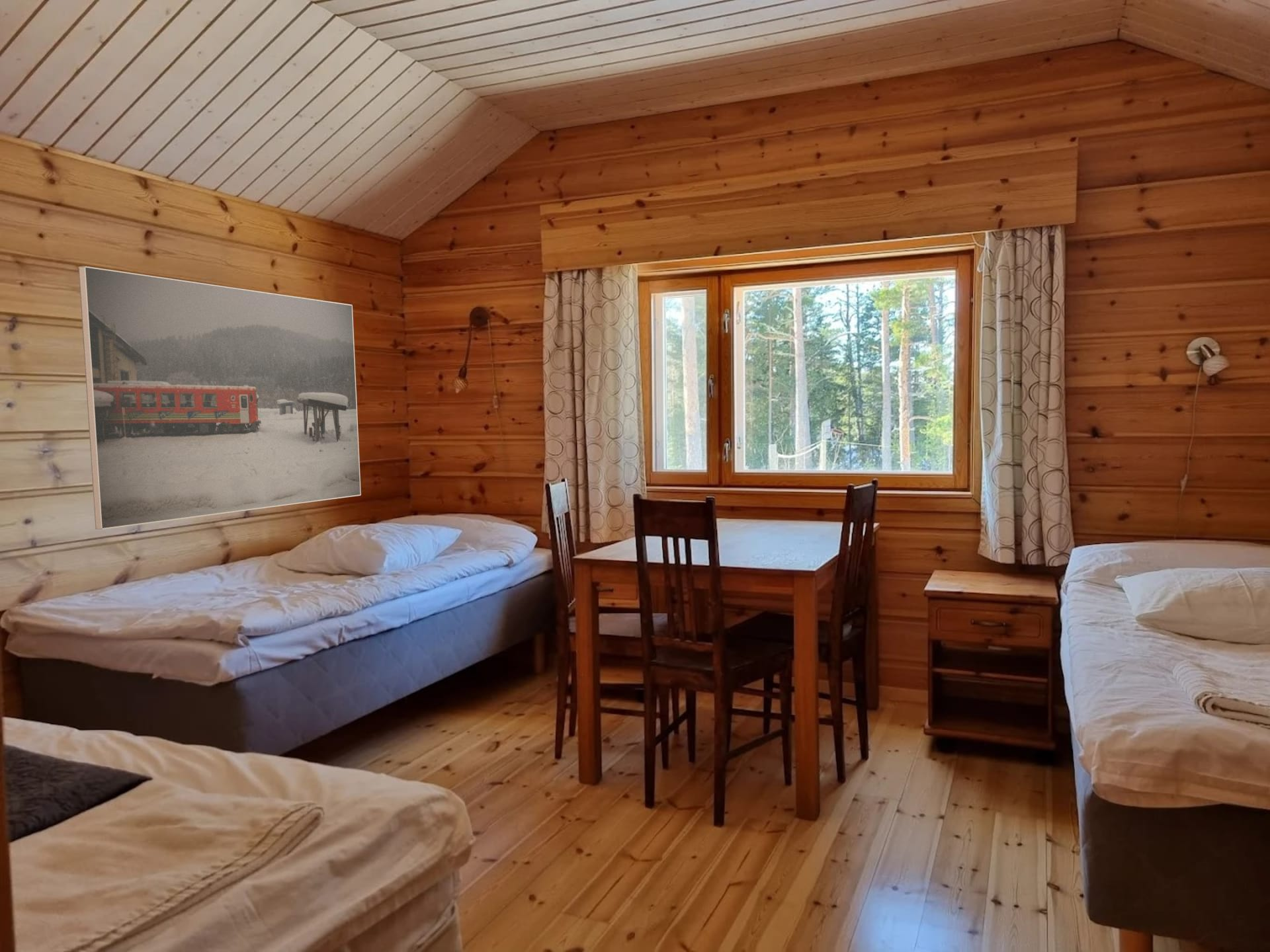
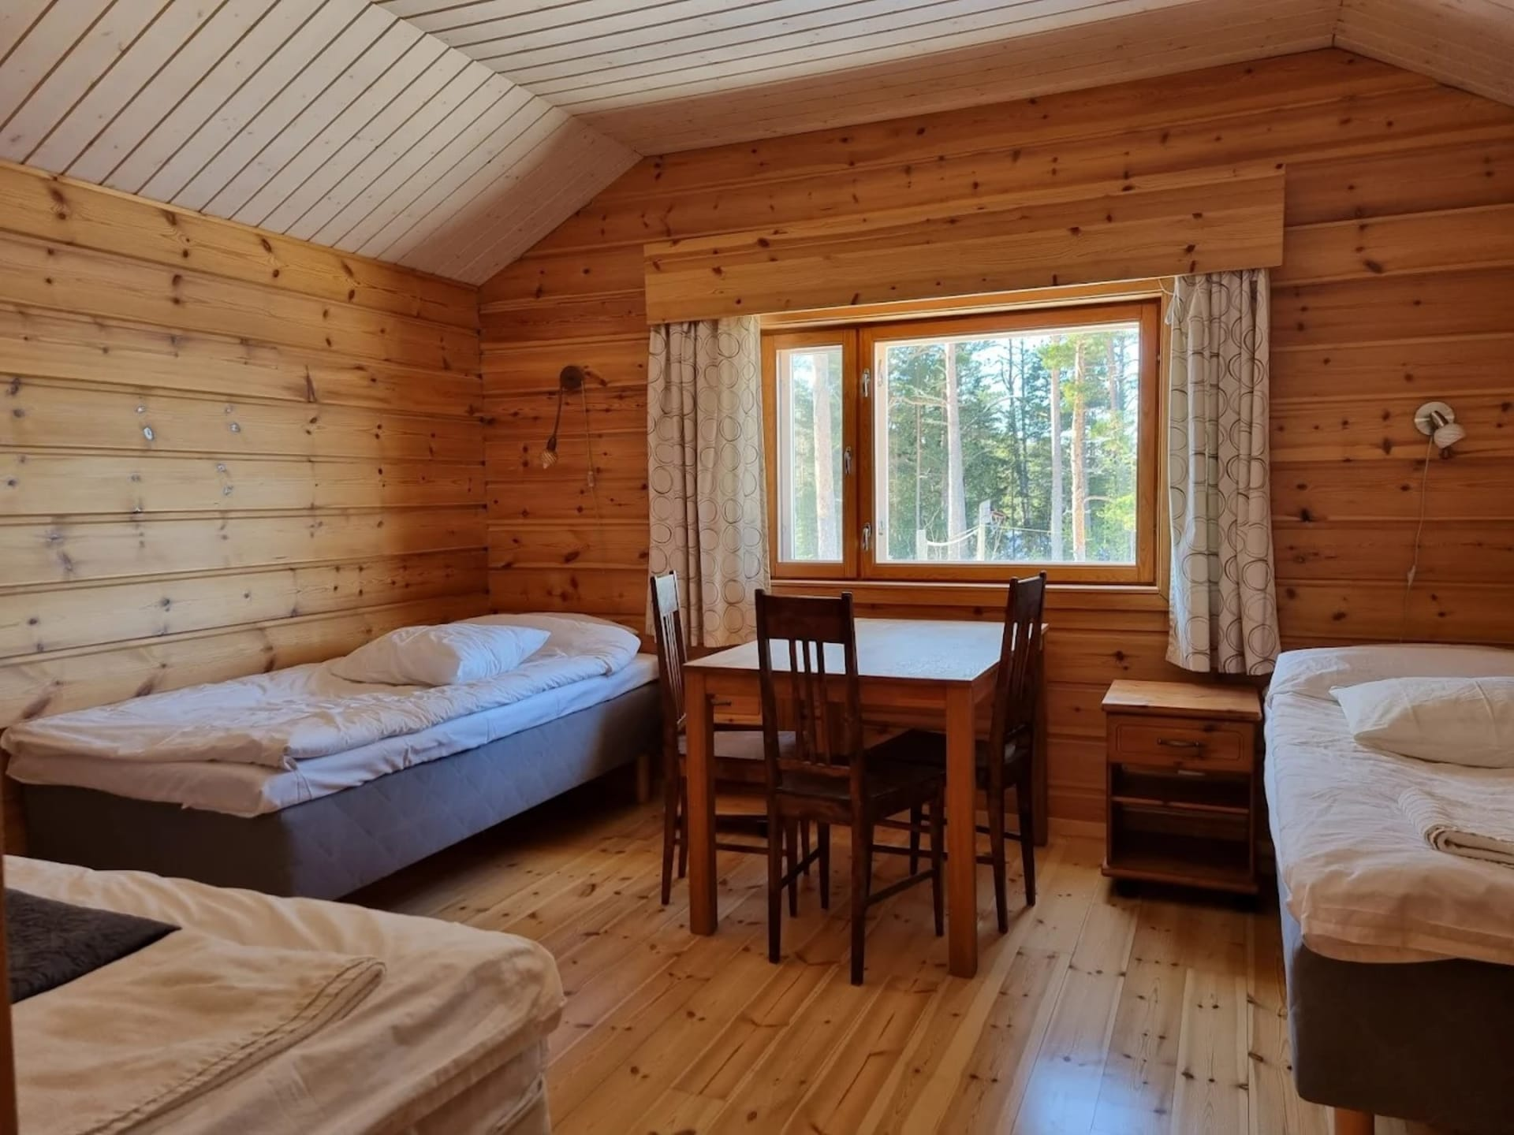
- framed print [78,265,362,530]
